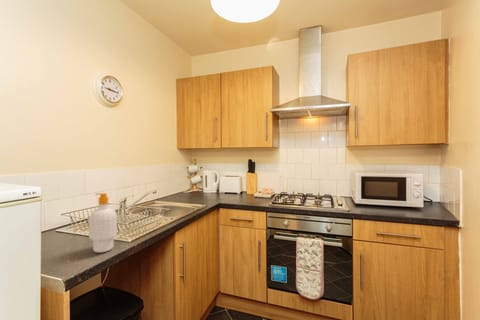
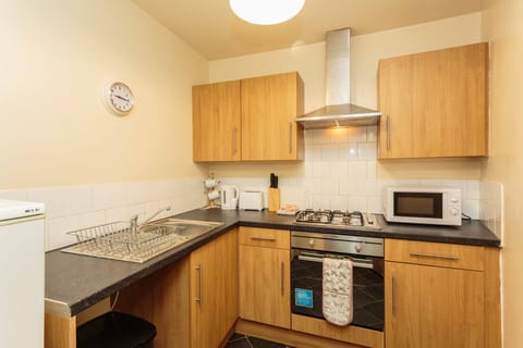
- soap bottle [88,192,118,253]
